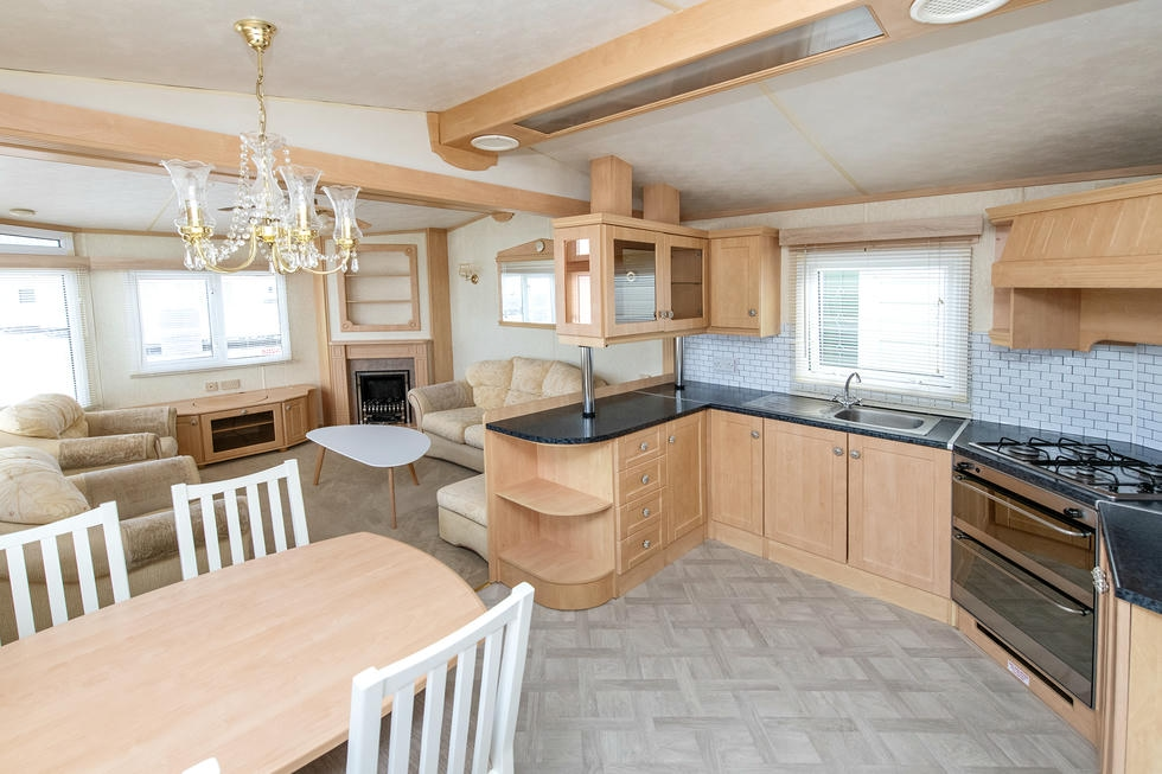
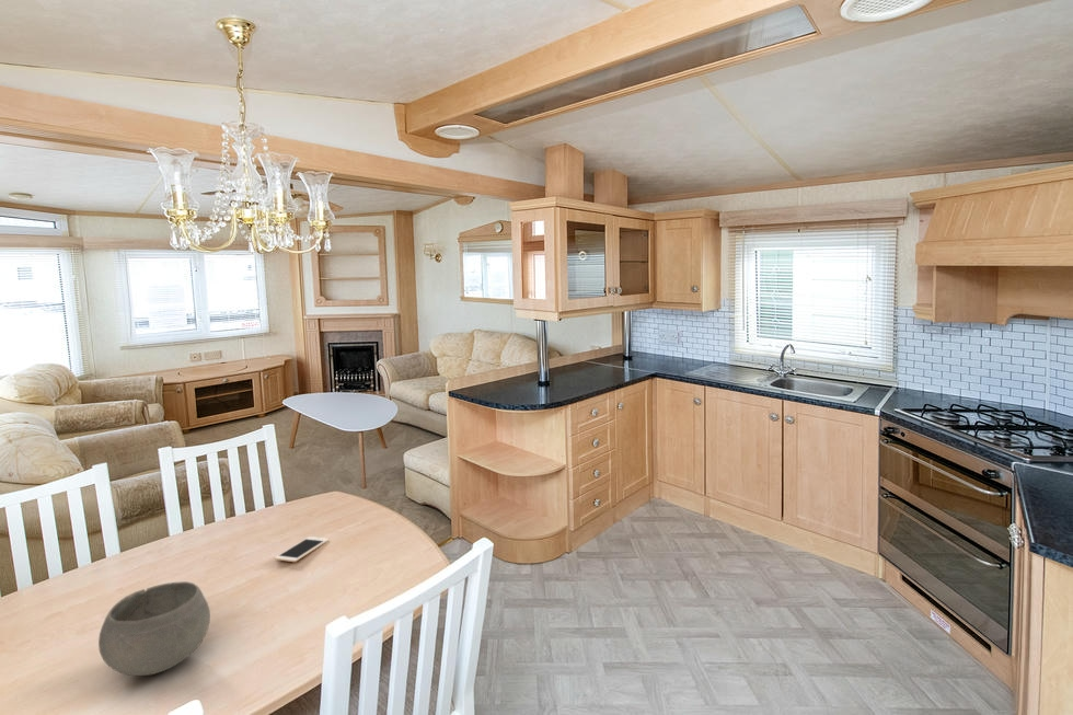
+ bowl [97,580,211,677]
+ cell phone [274,535,330,563]
